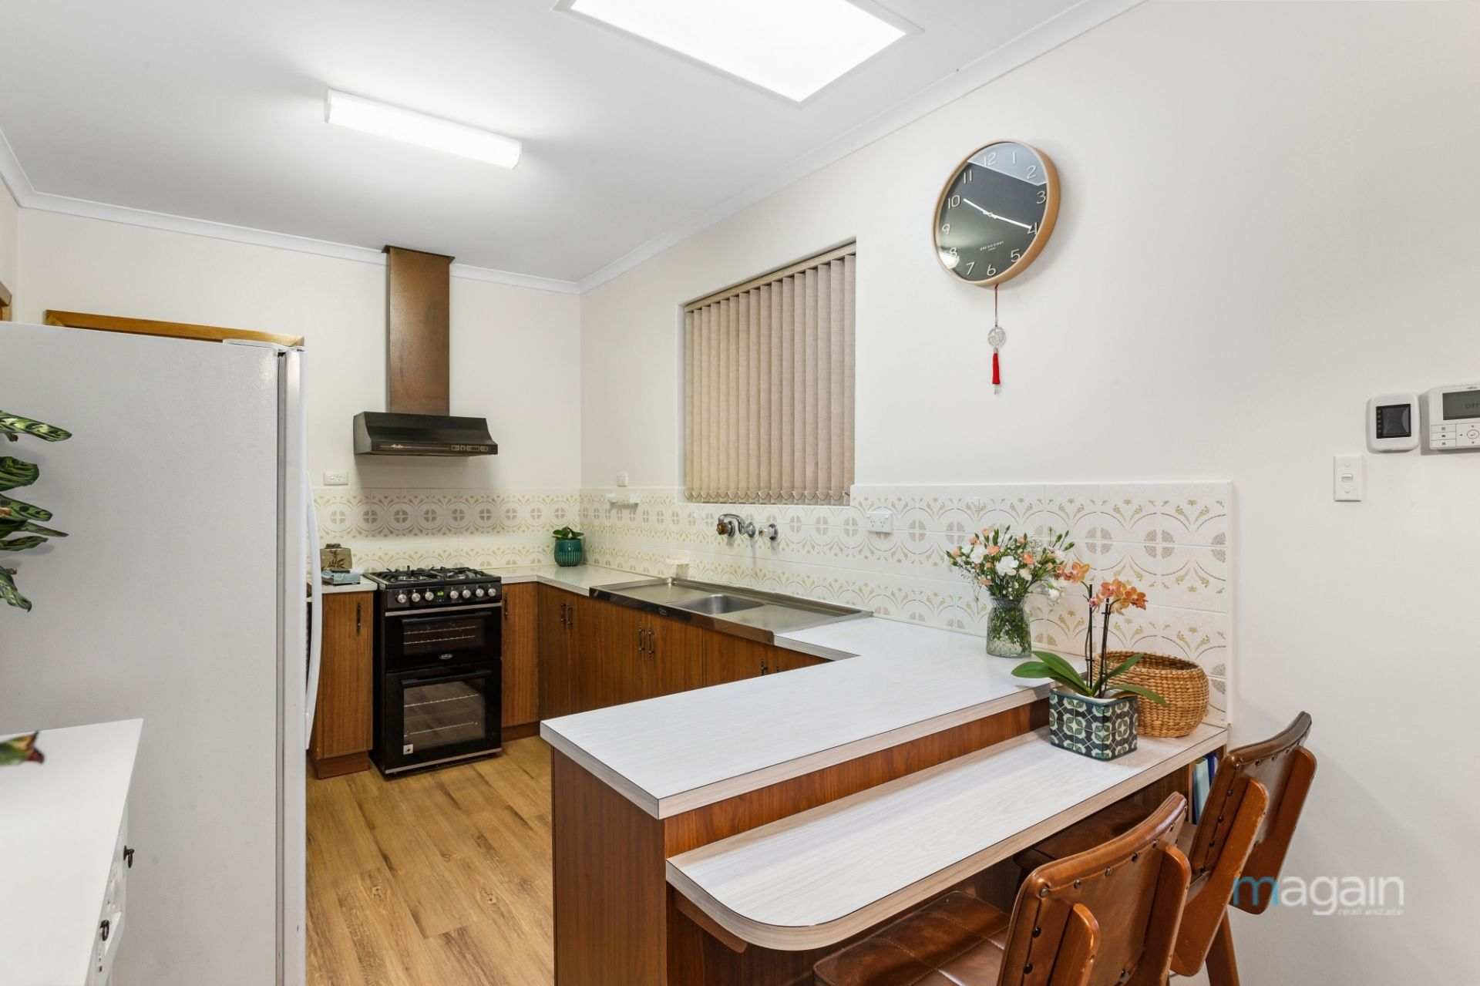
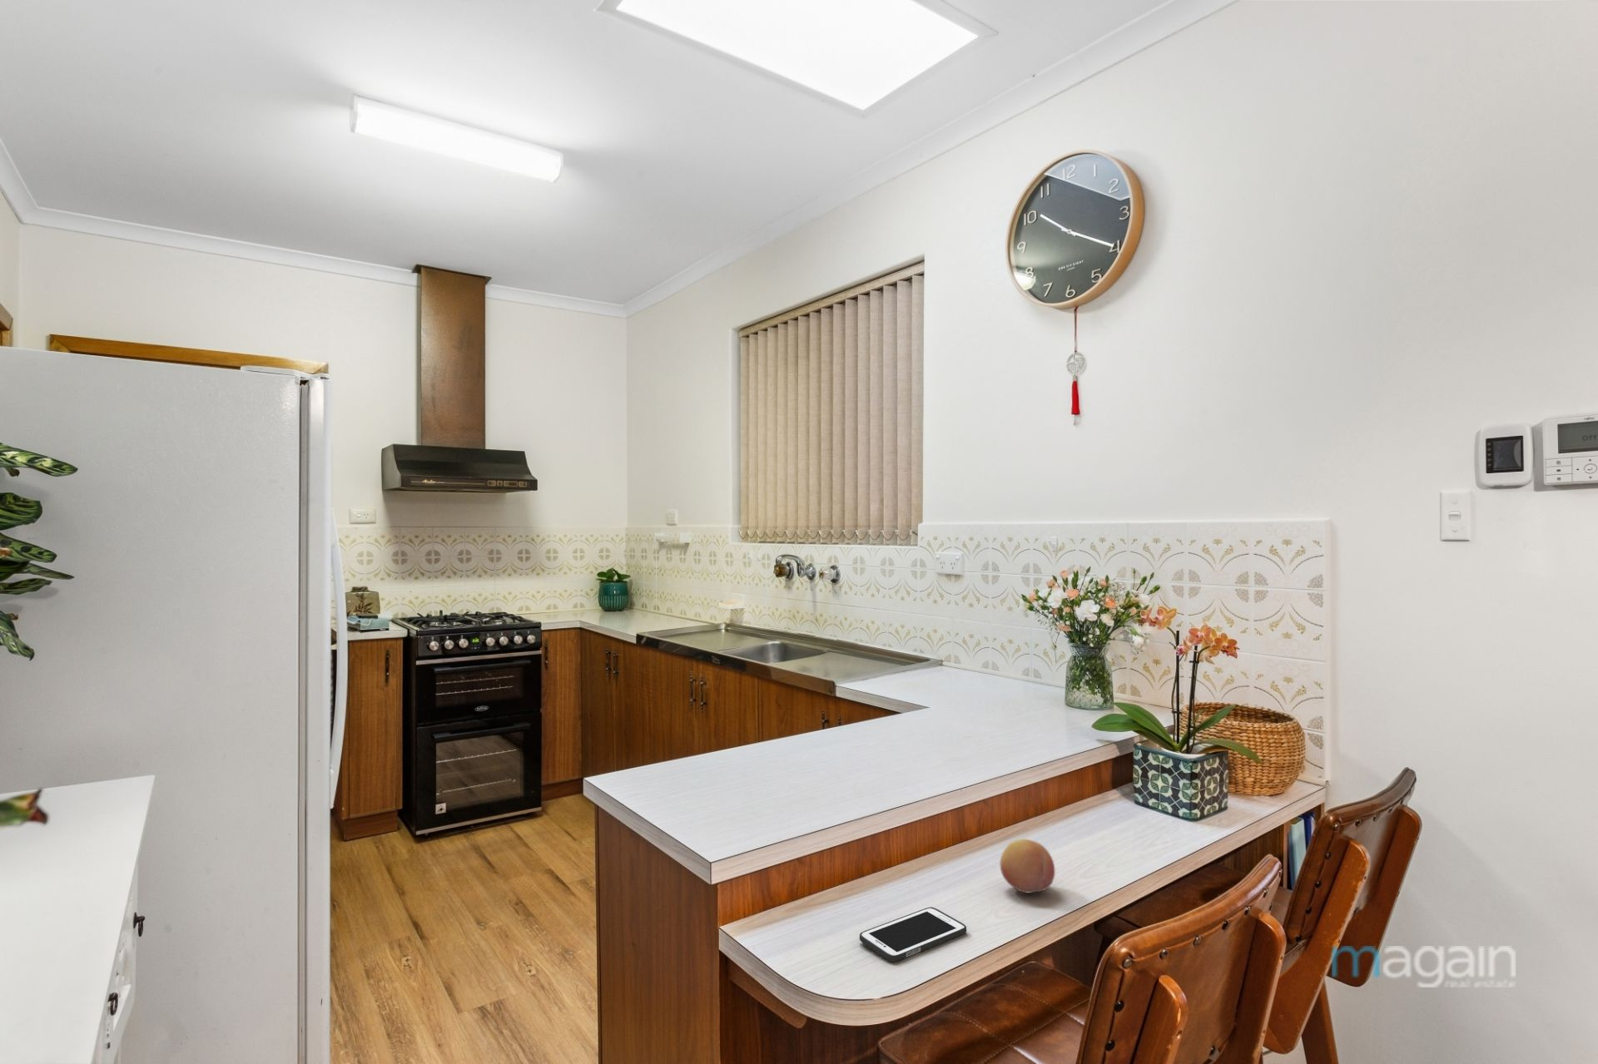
+ fruit [999,838,1056,893]
+ cell phone [859,906,967,963]
